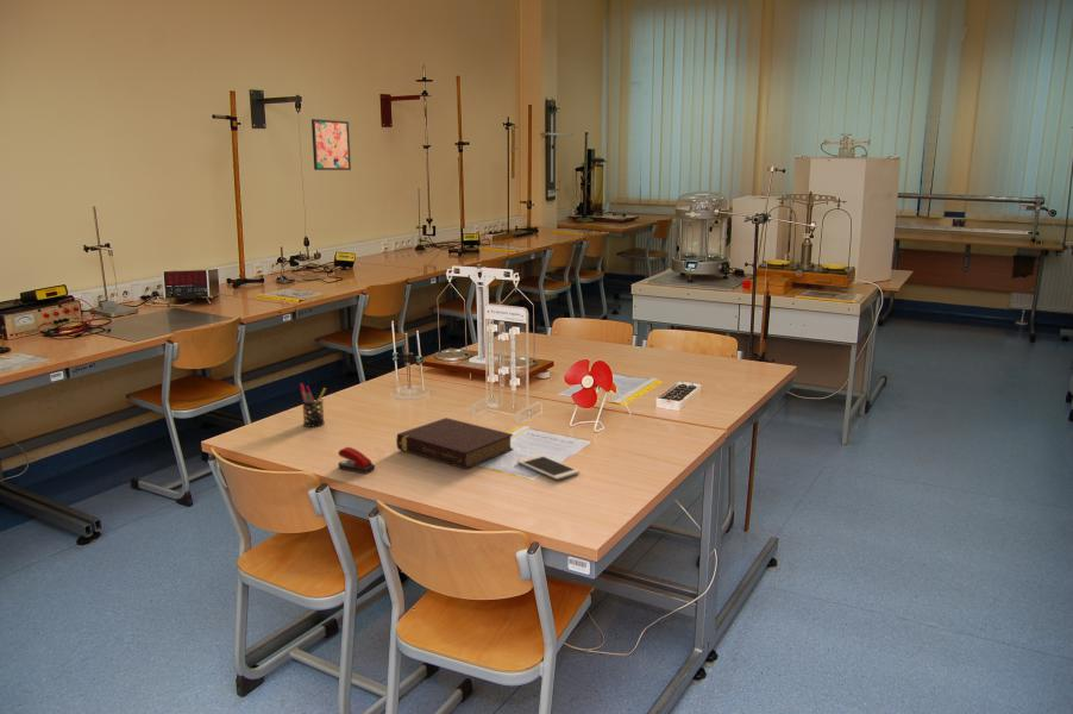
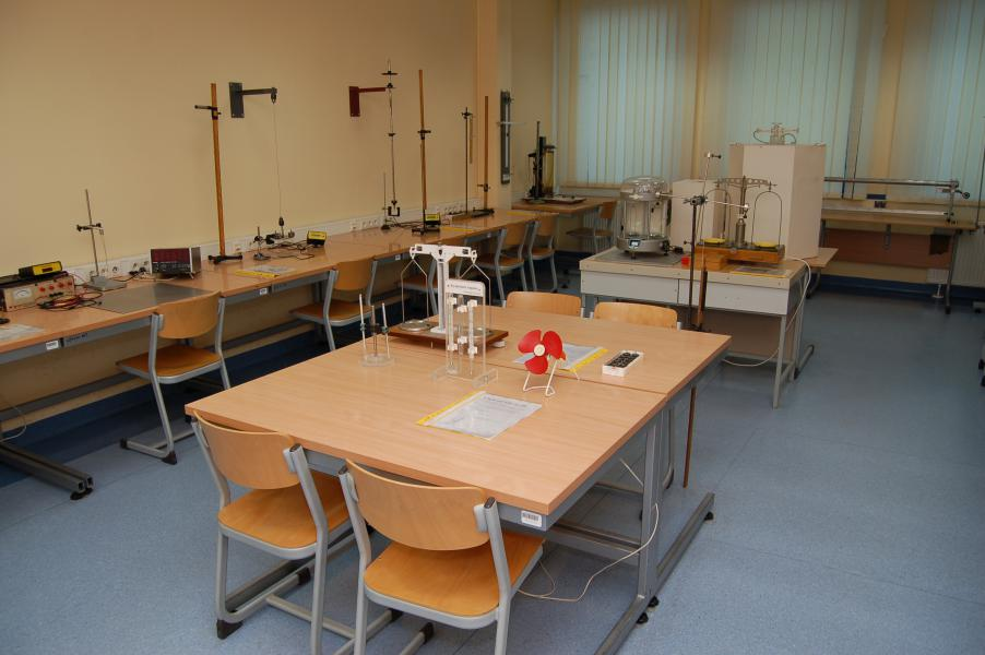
- stapler [337,446,376,475]
- book [395,416,514,470]
- pen holder [299,382,327,427]
- cell phone [516,453,581,481]
- wall art [310,118,352,171]
